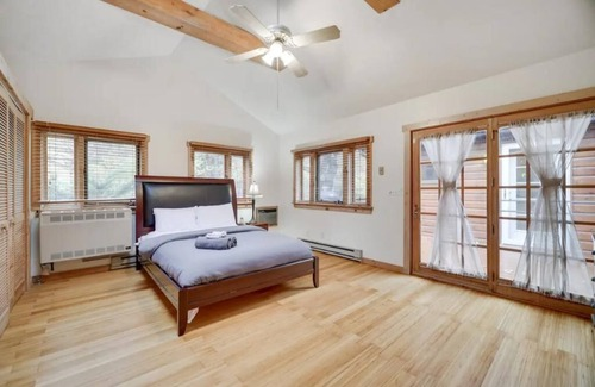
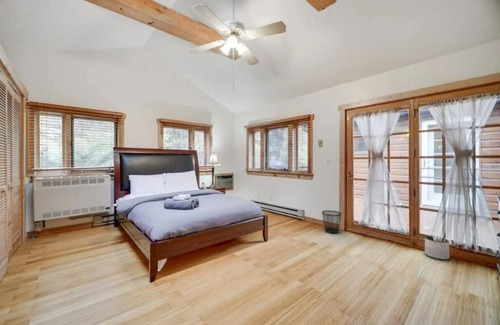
+ planter [424,235,450,261]
+ wastebasket [321,209,343,234]
